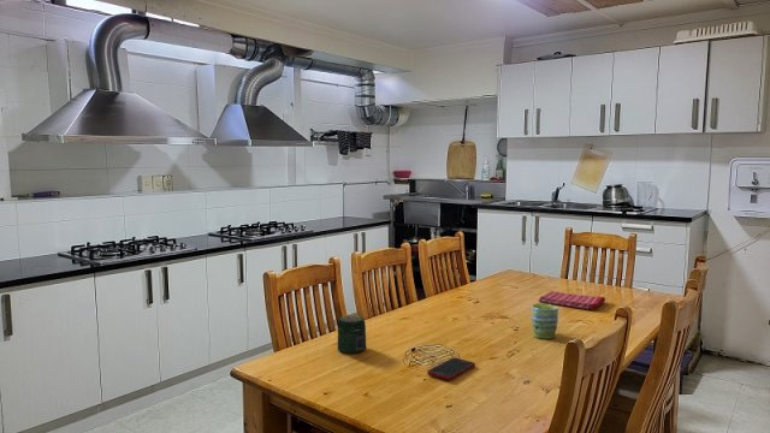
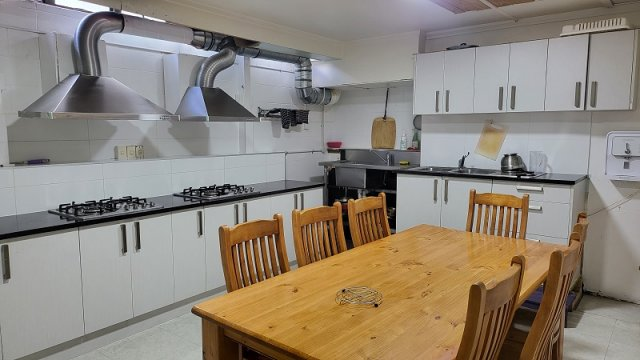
- cell phone [426,356,476,381]
- jar [337,314,367,355]
- mug [531,302,559,340]
- dish towel [538,290,606,312]
